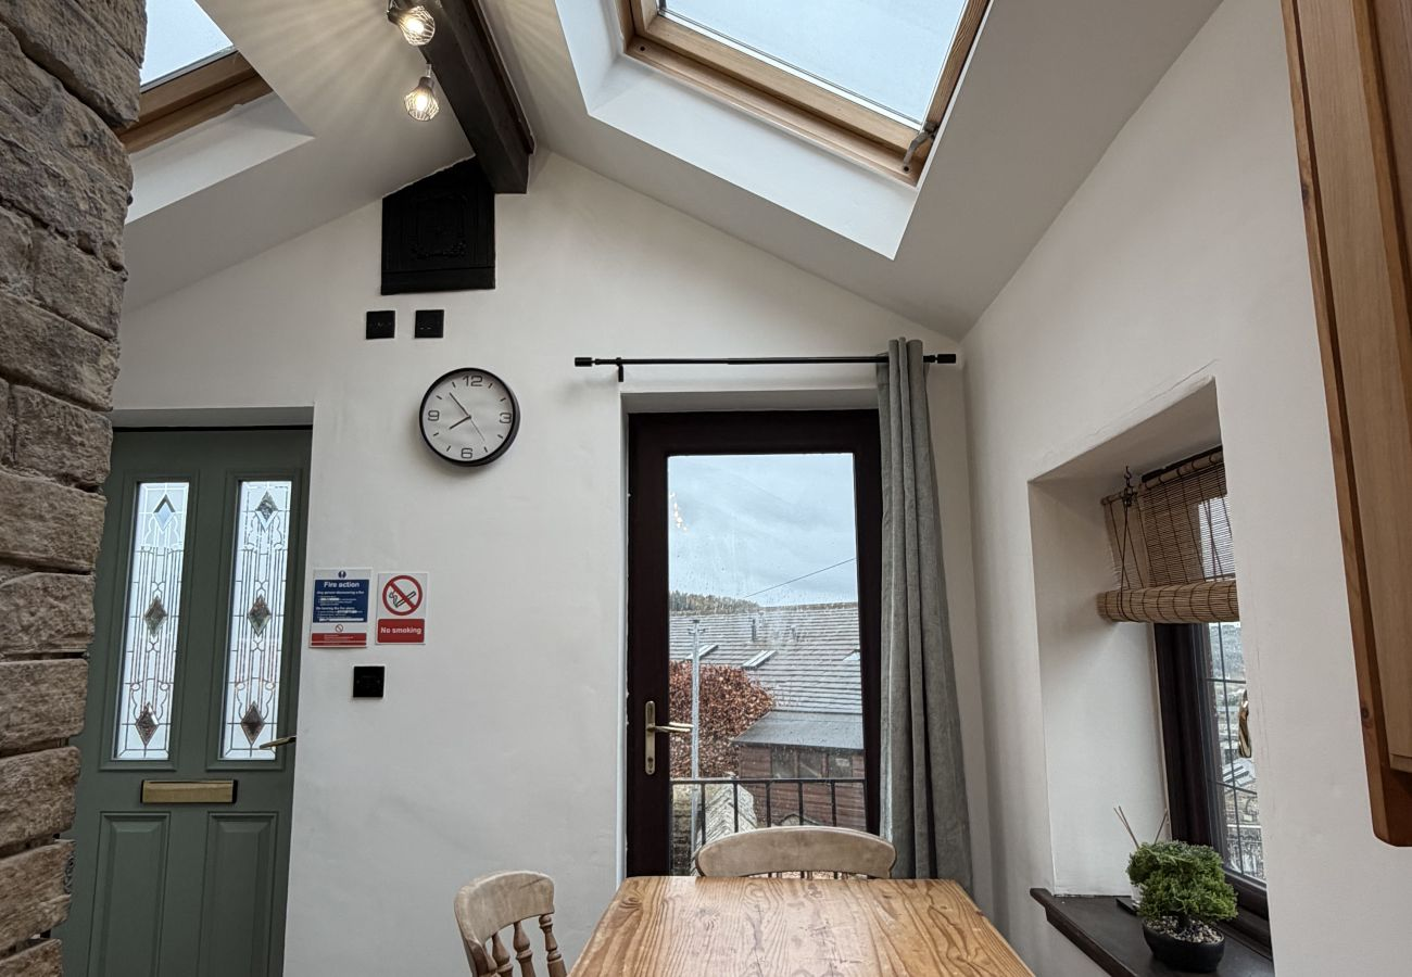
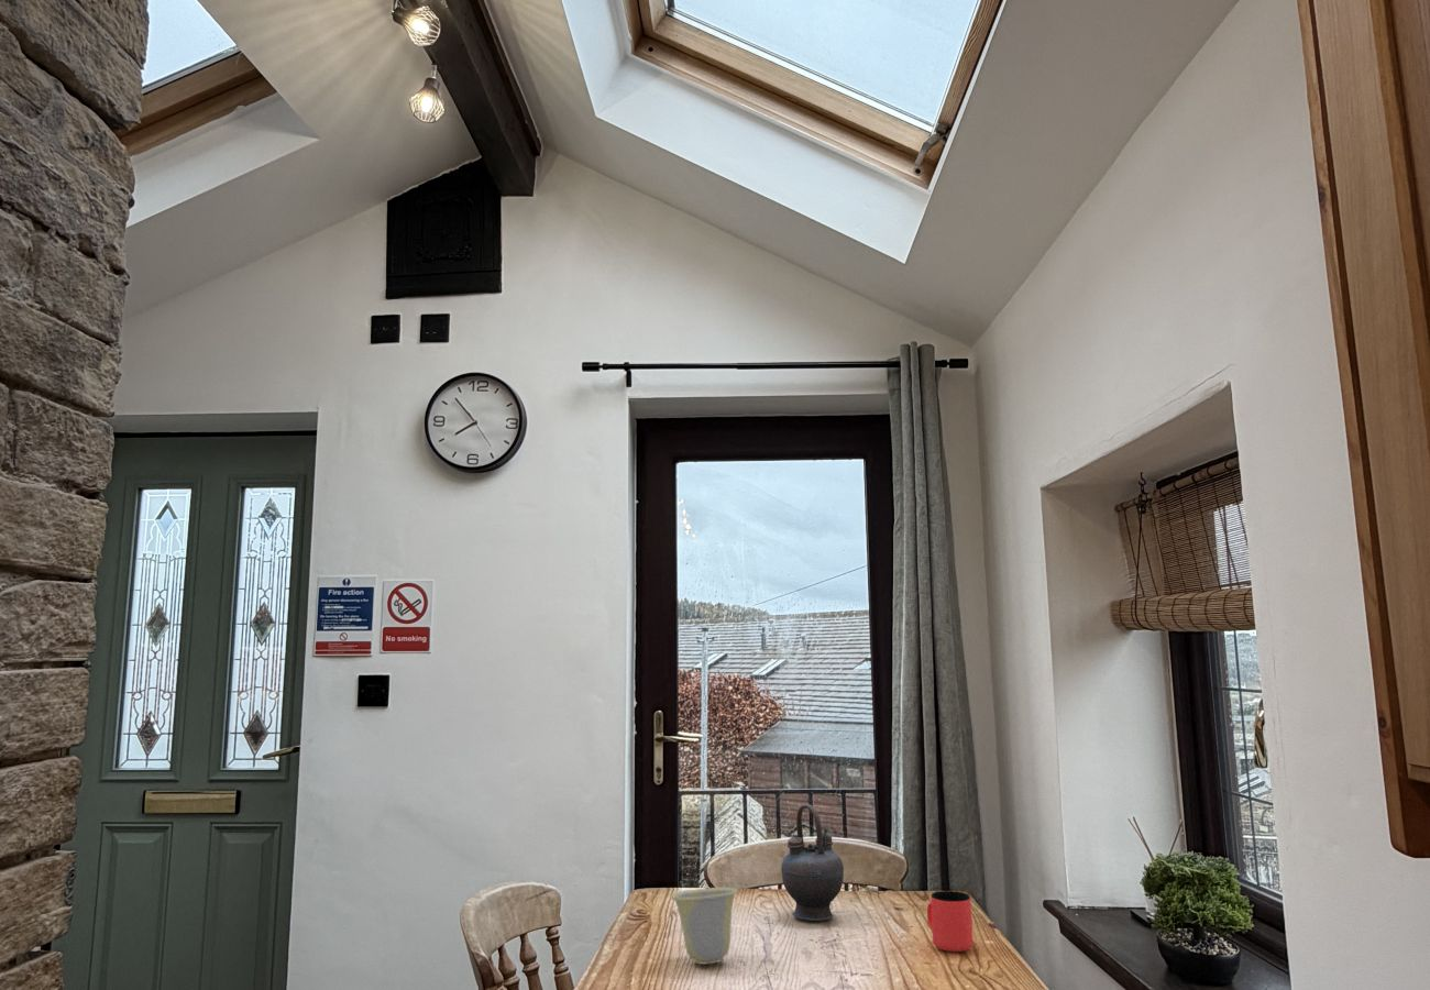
+ cup [926,890,974,953]
+ cup [669,887,739,965]
+ teapot [780,803,845,922]
